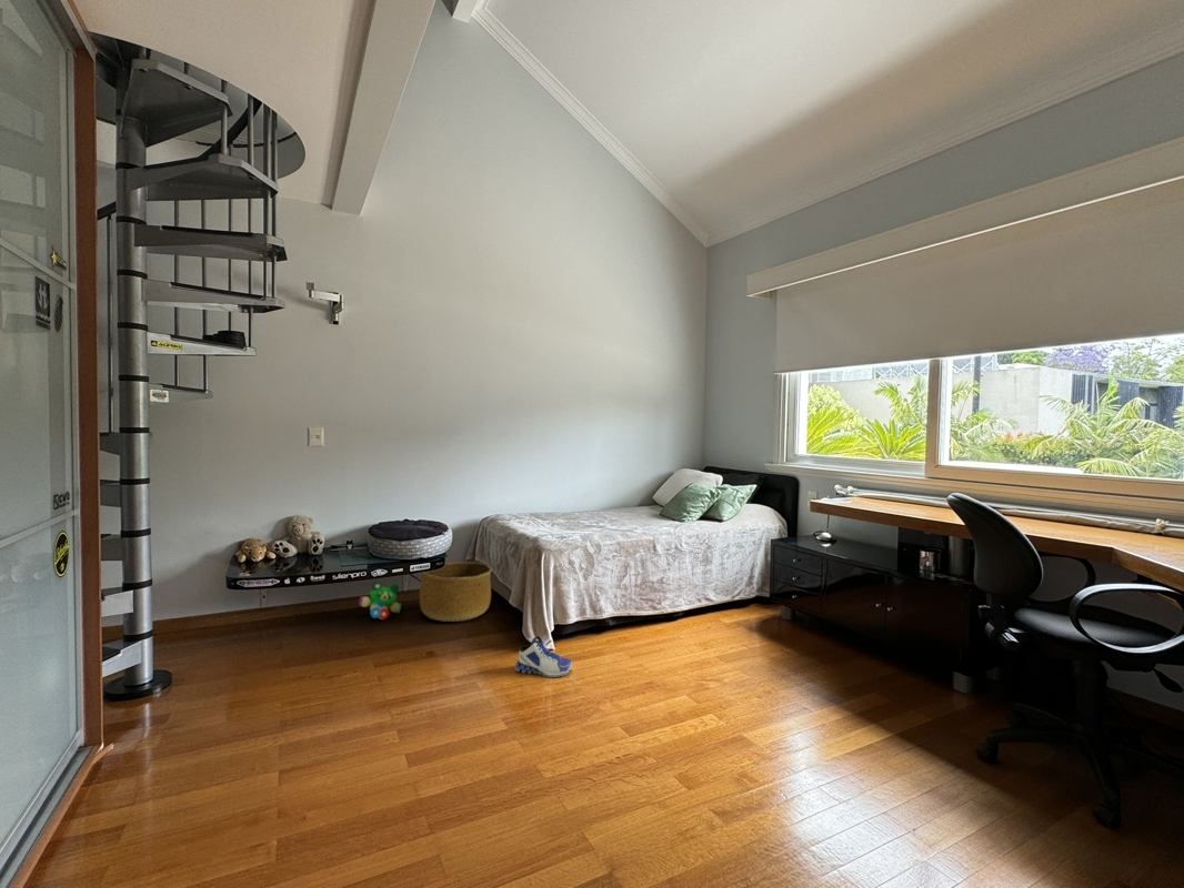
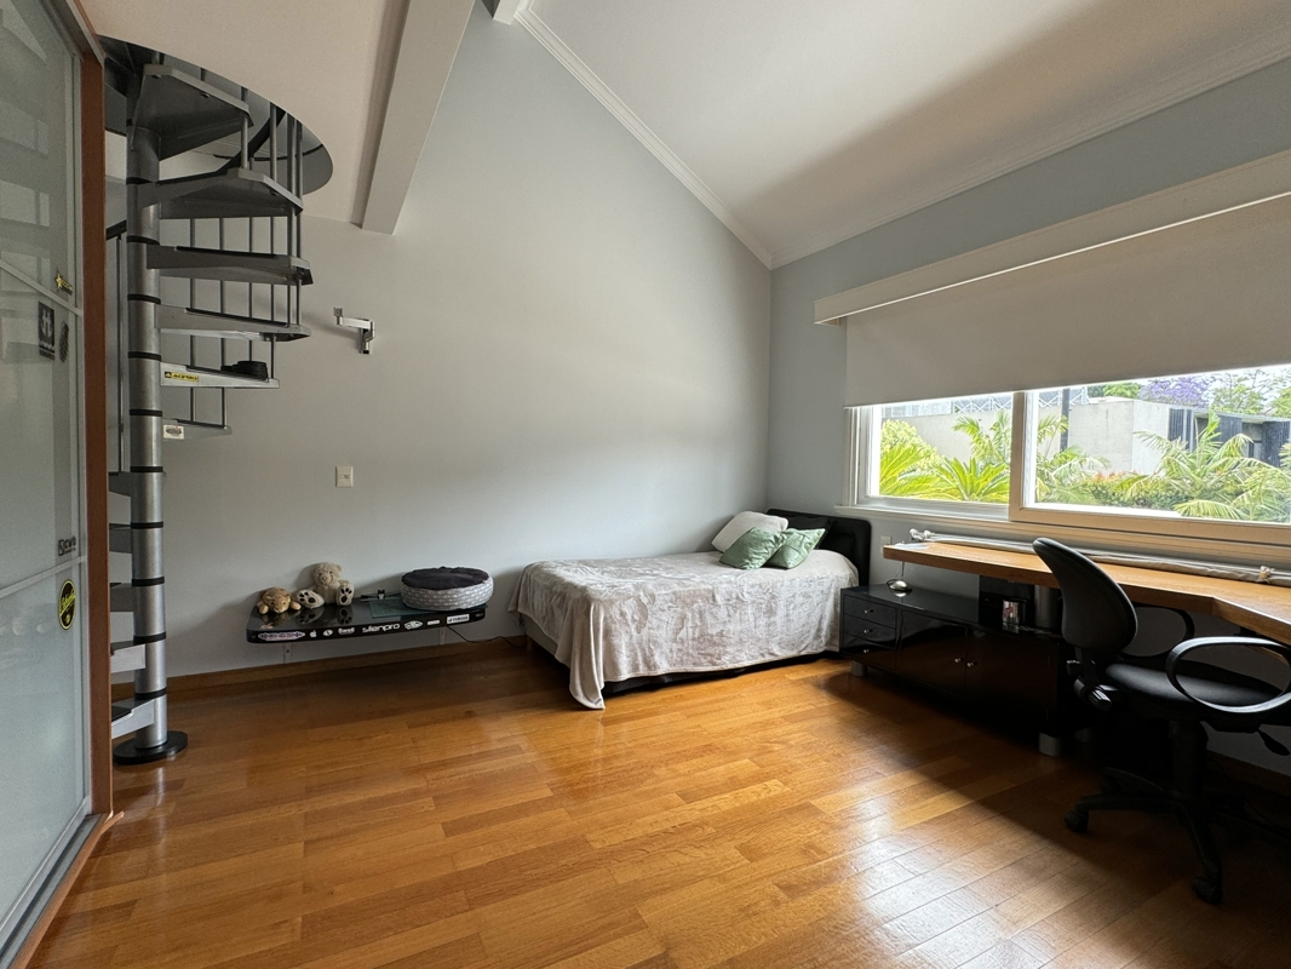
- basket [419,561,492,623]
- sneaker [514,635,573,678]
- stuffed toy [358,579,402,620]
